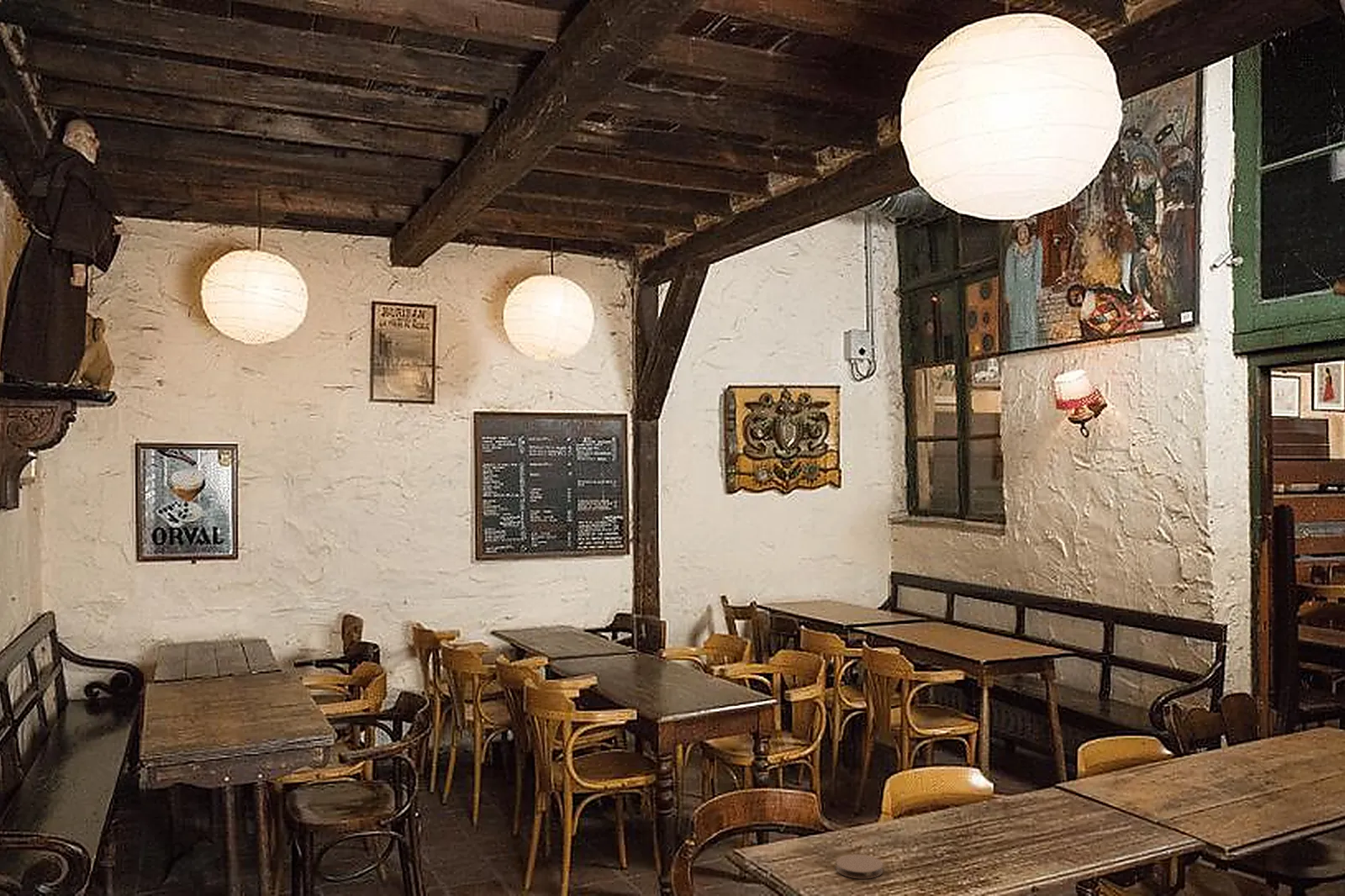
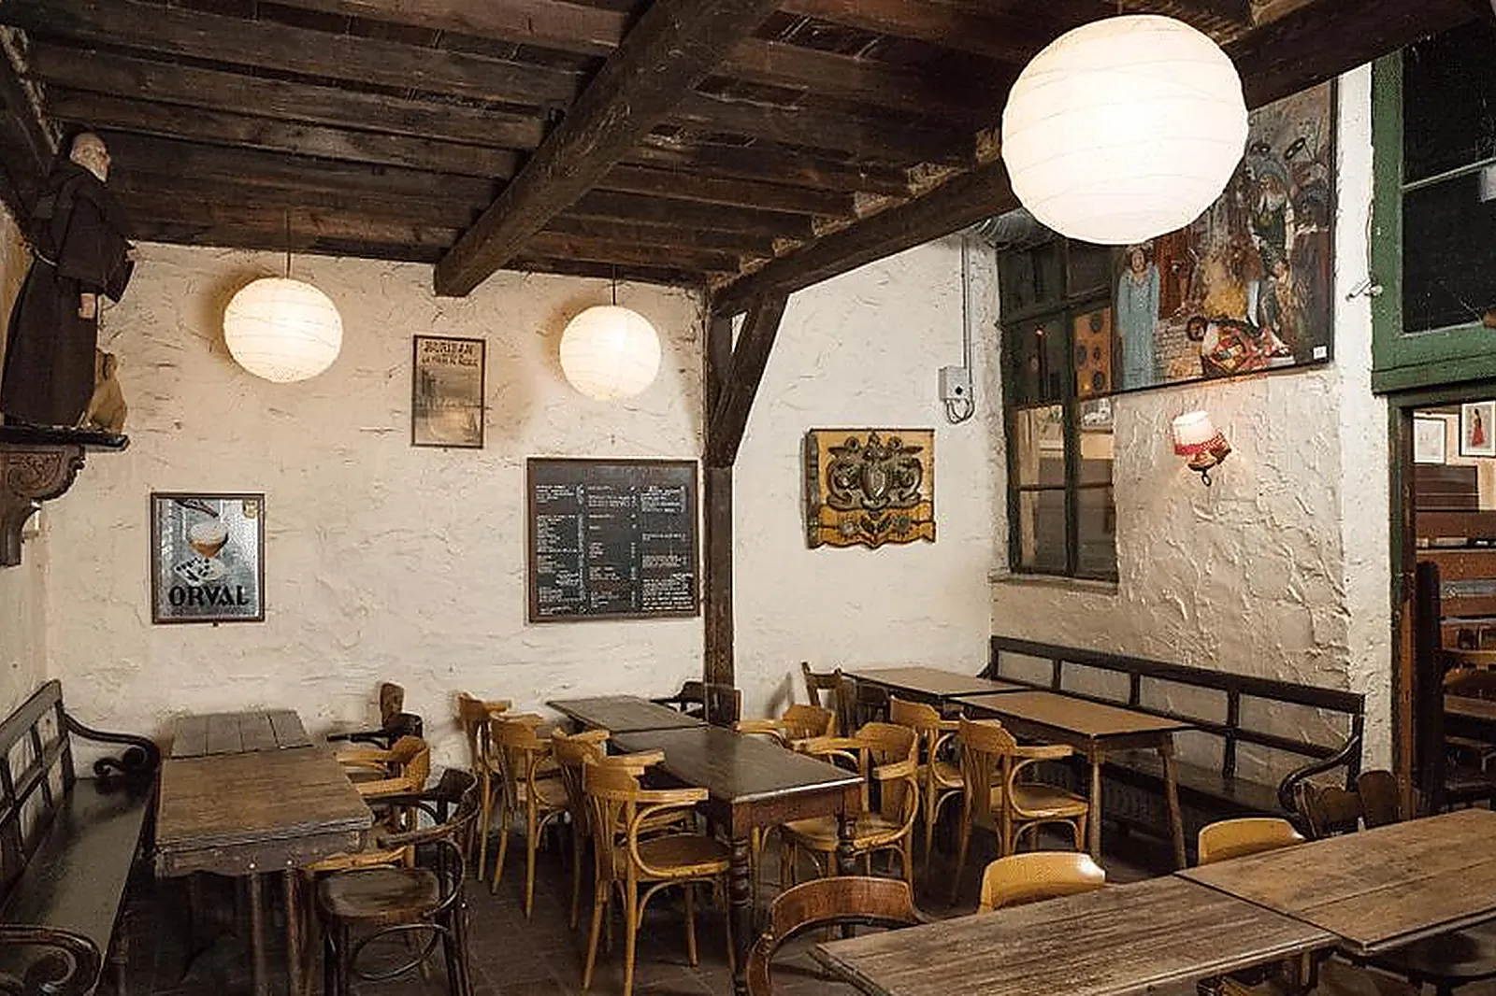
- coaster [836,853,883,879]
